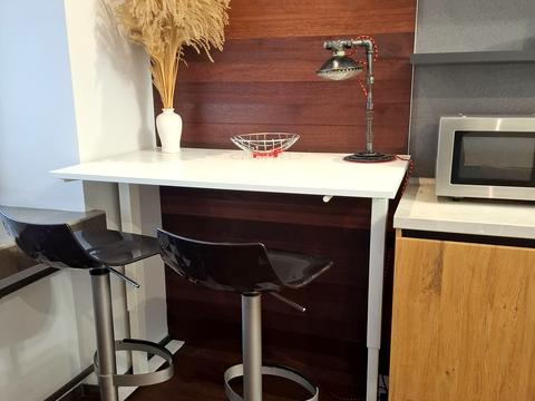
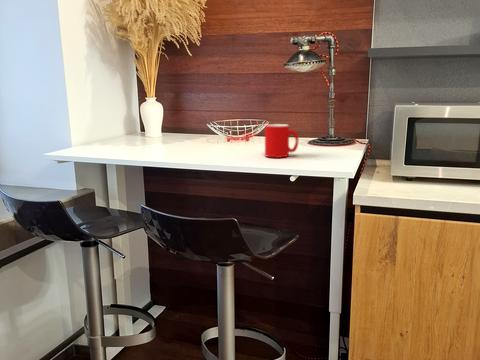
+ cup [264,123,299,159]
